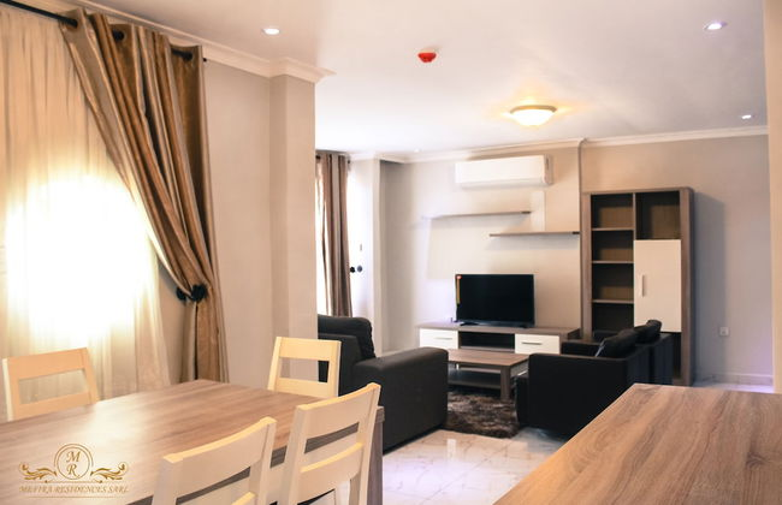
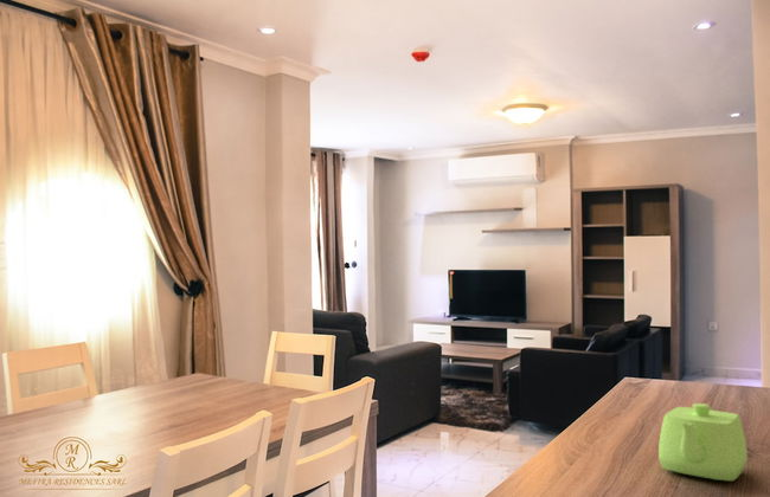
+ teapot [657,402,749,482]
